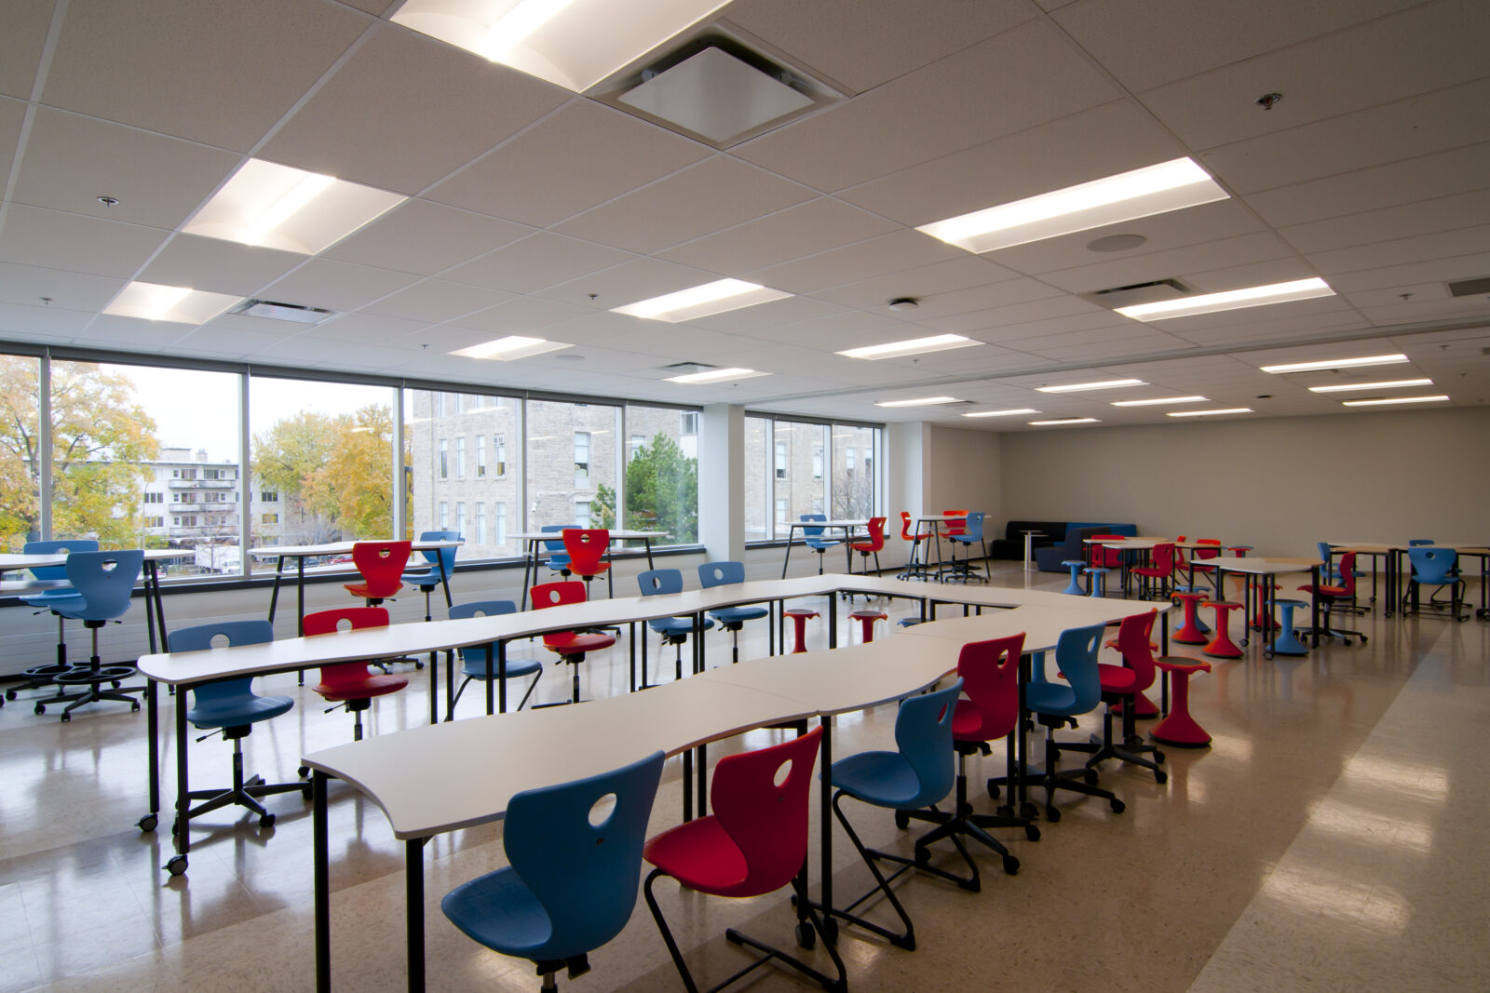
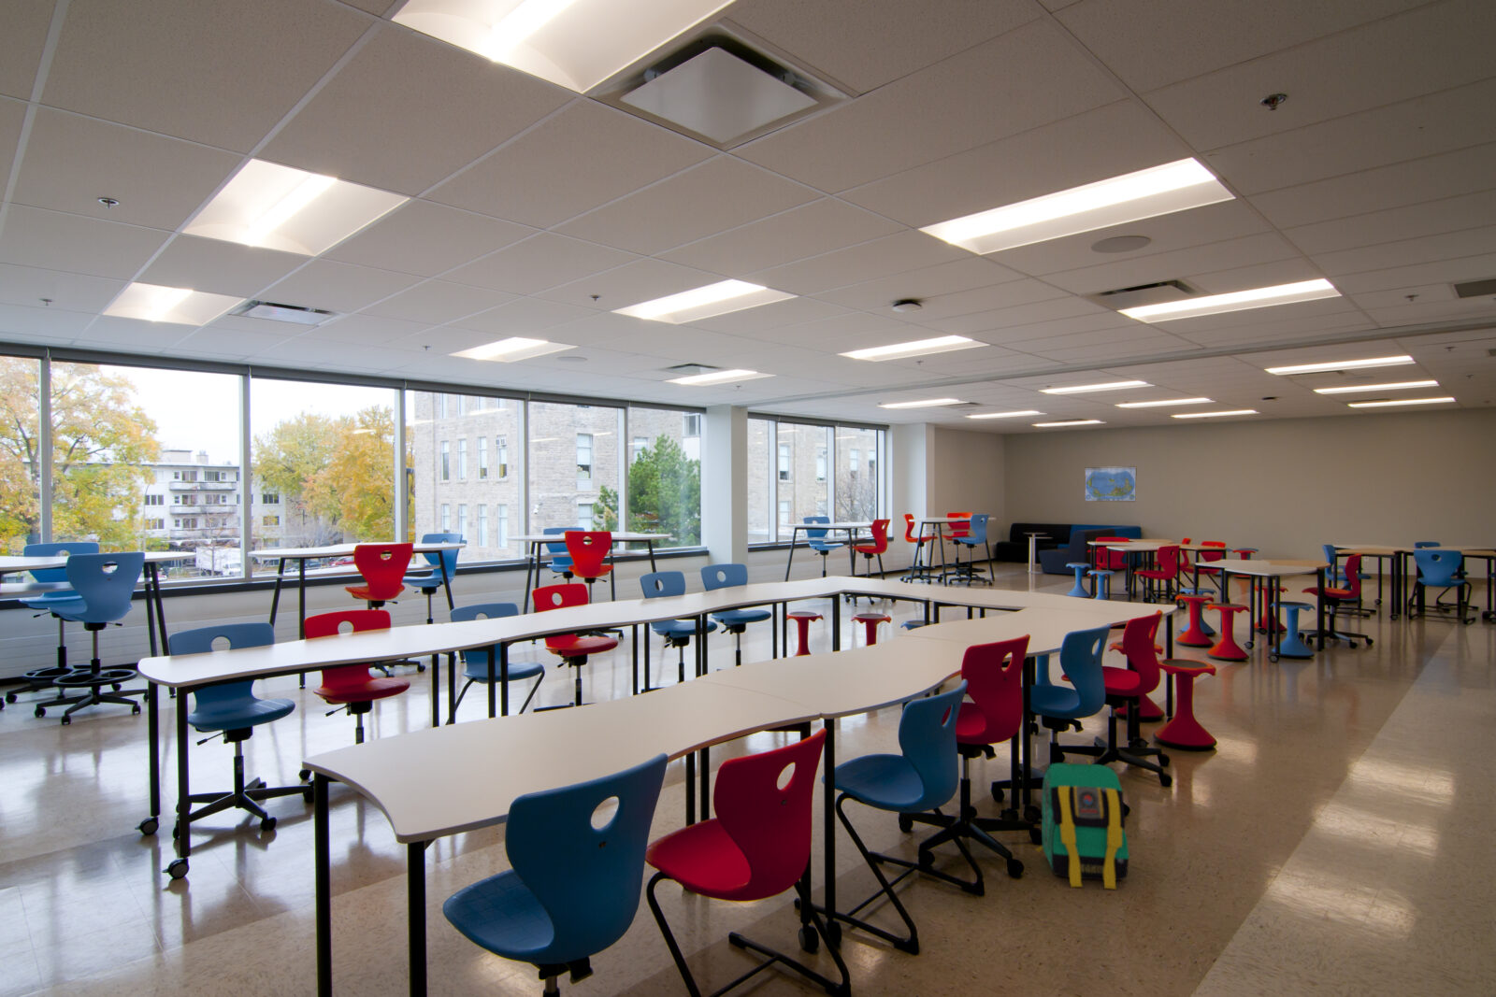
+ backpack [1035,756,1131,890]
+ world map [1084,465,1138,503]
